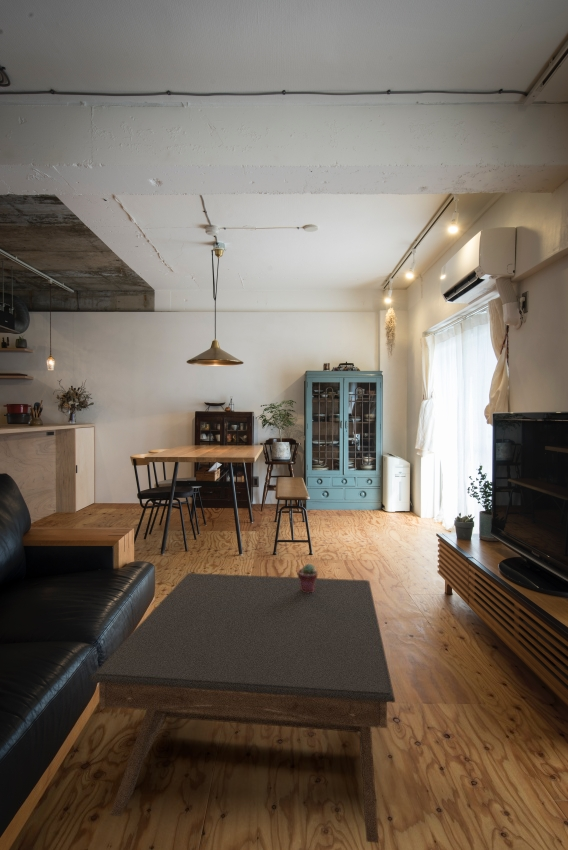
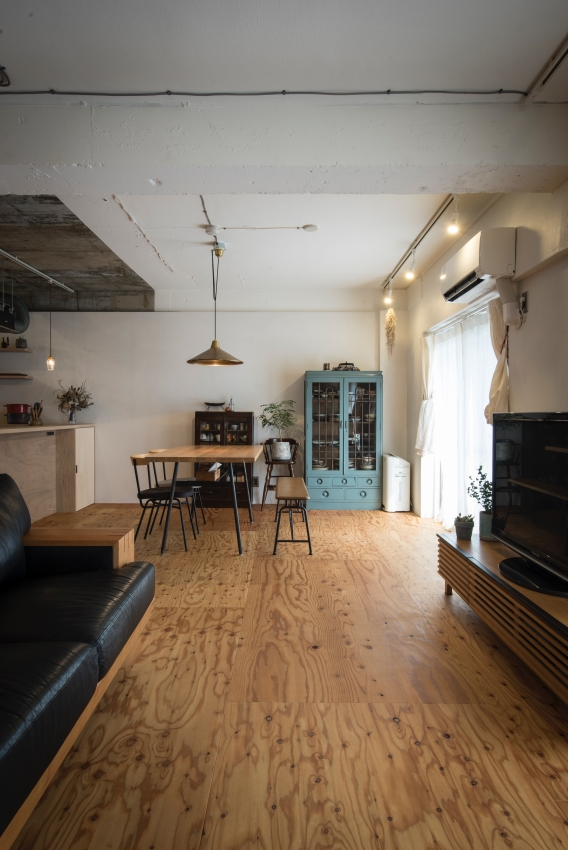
- potted succulent [297,563,319,593]
- coffee table [88,572,396,844]
